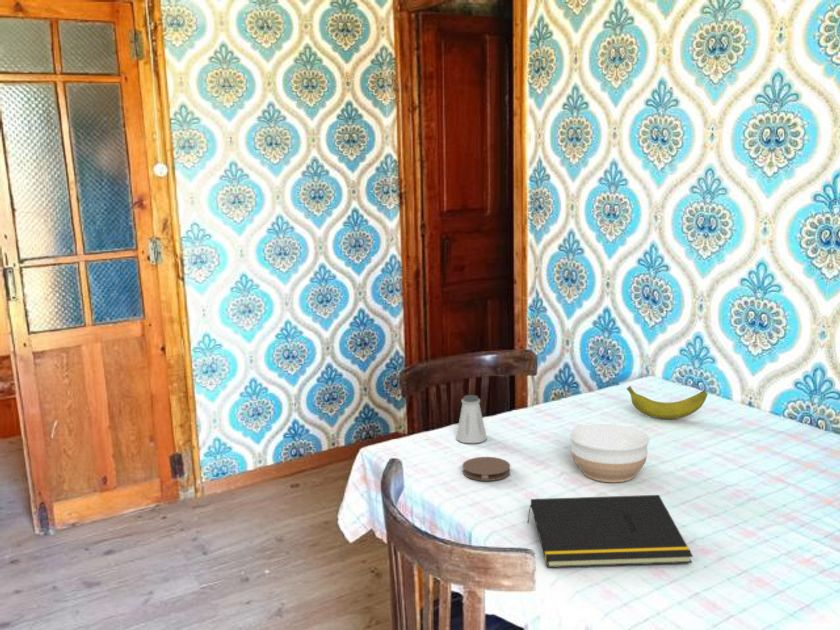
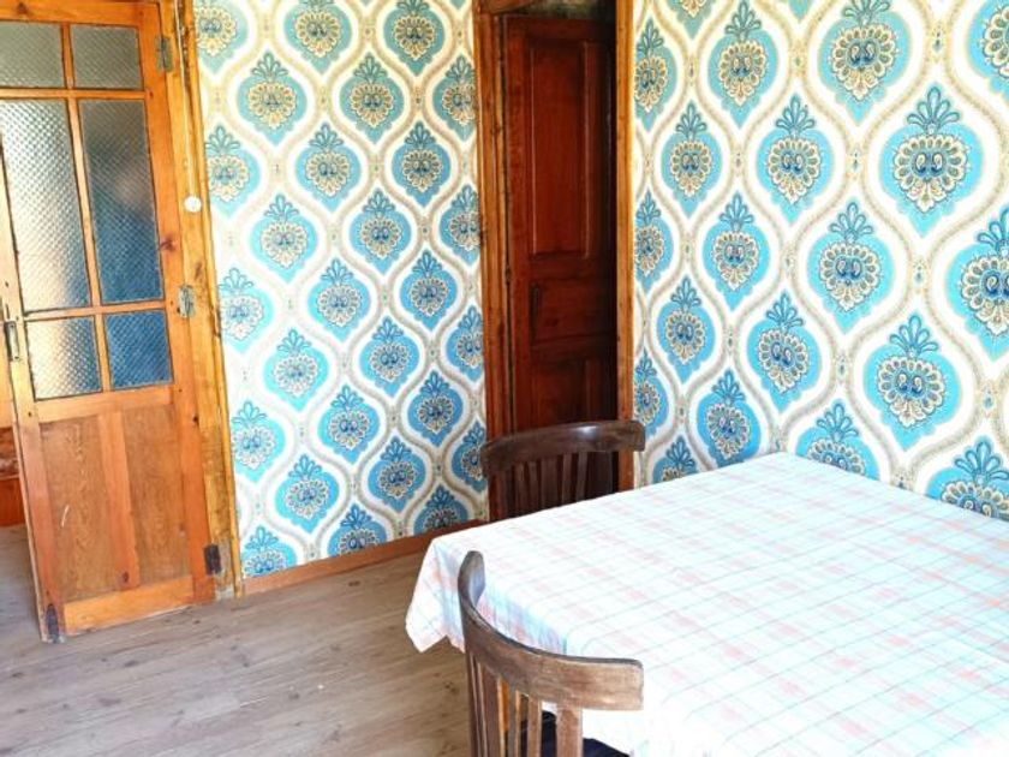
- bowl [569,423,651,483]
- saltshaker [455,394,488,444]
- banana [626,385,708,420]
- notepad [526,494,694,569]
- coaster [462,456,511,482]
